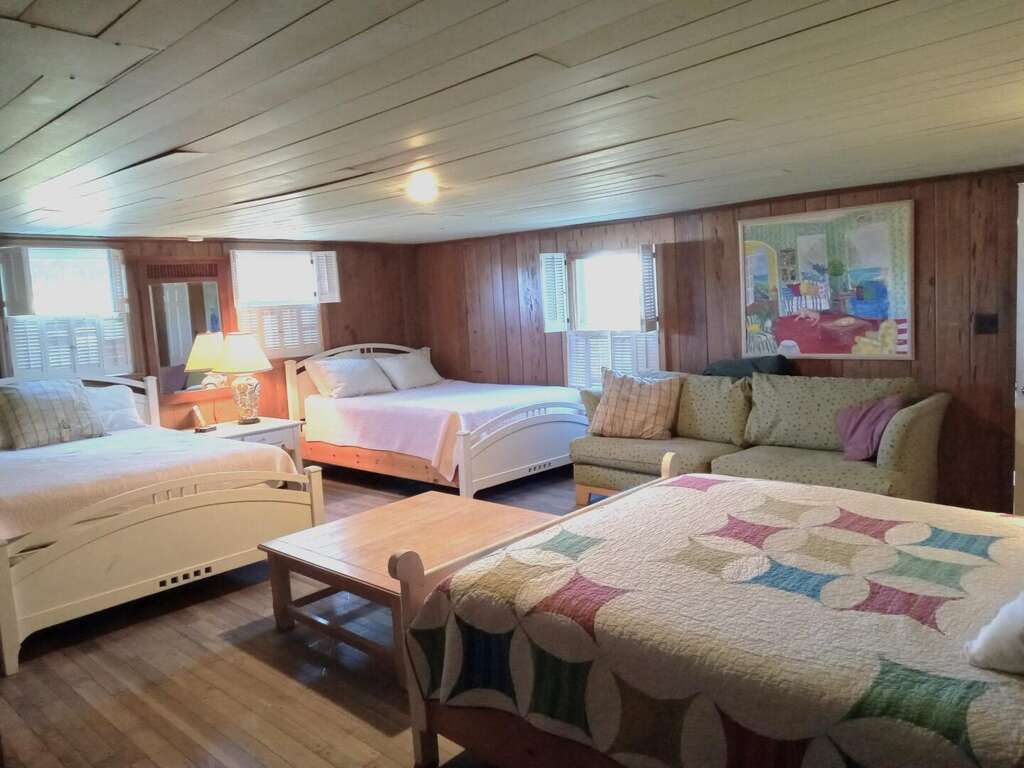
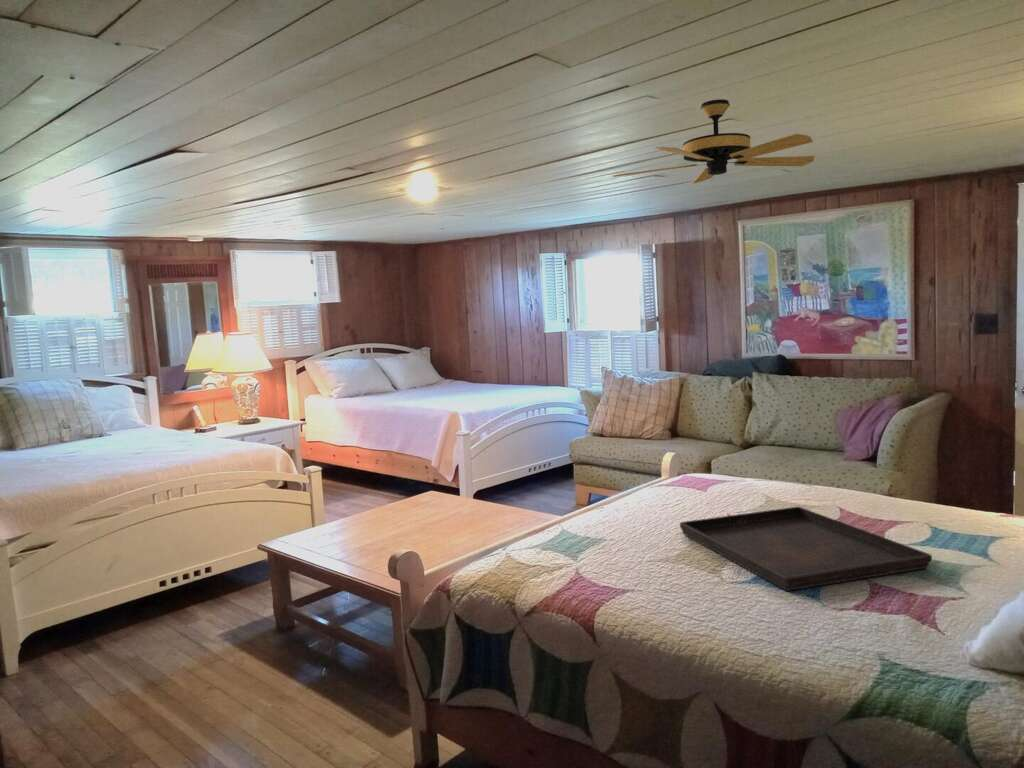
+ ceiling fan [611,98,816,211]
+ serving tray [679,506,933,592]
